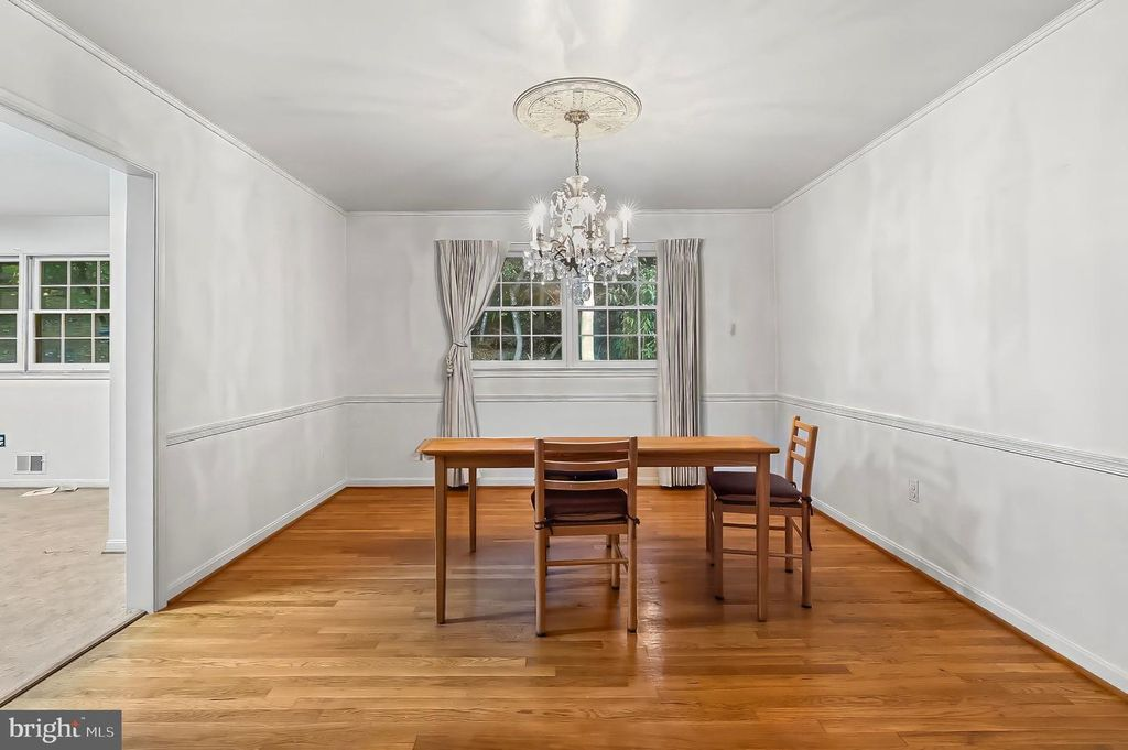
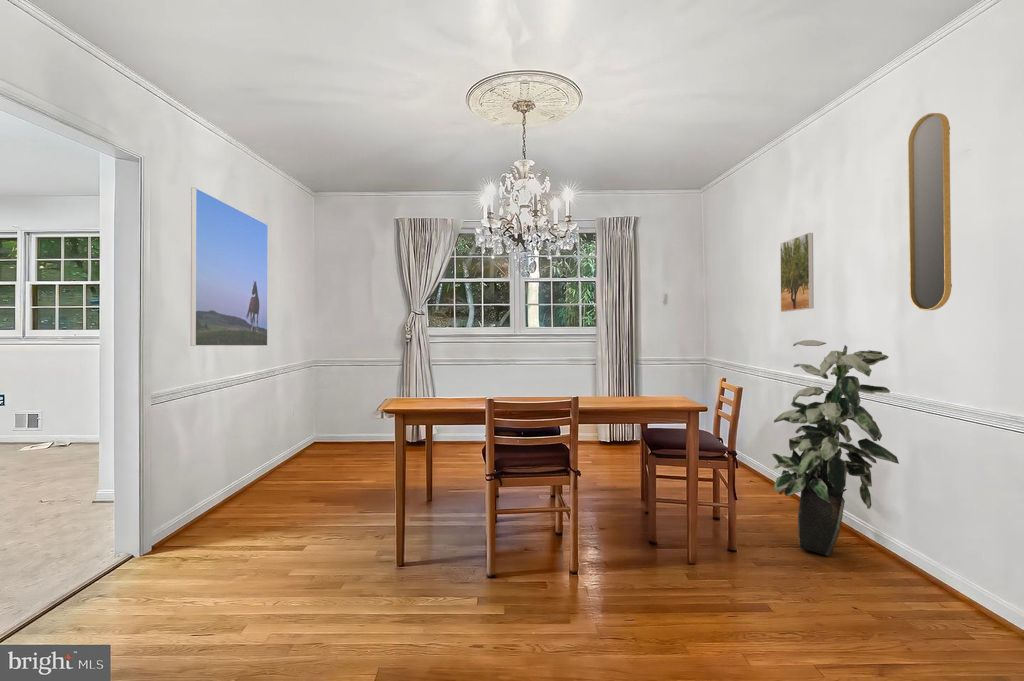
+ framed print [779,232,815,313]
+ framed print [190,187,269,347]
+ indoor plant [771,339,900,557]
+ home mirror [907,112,953,311]
